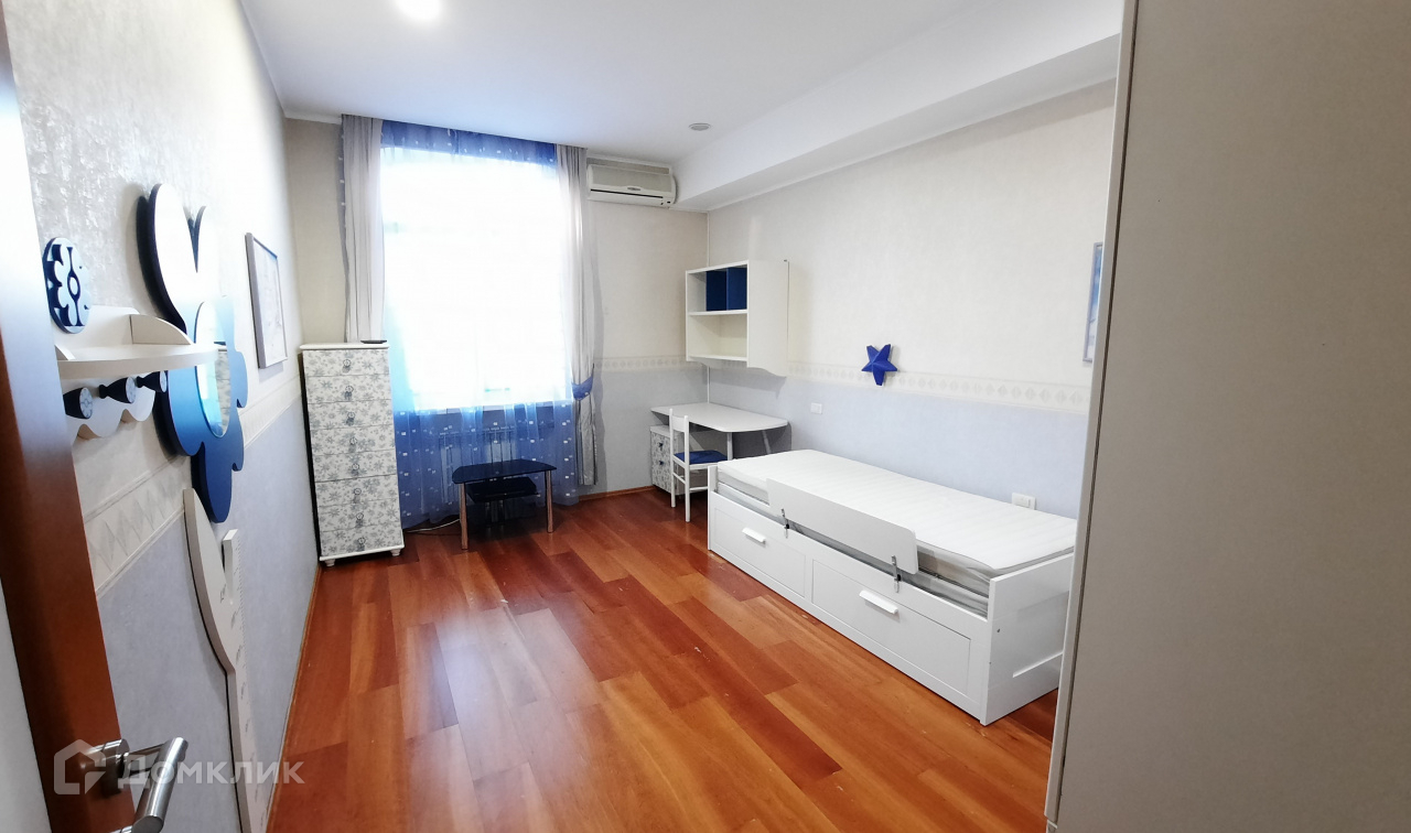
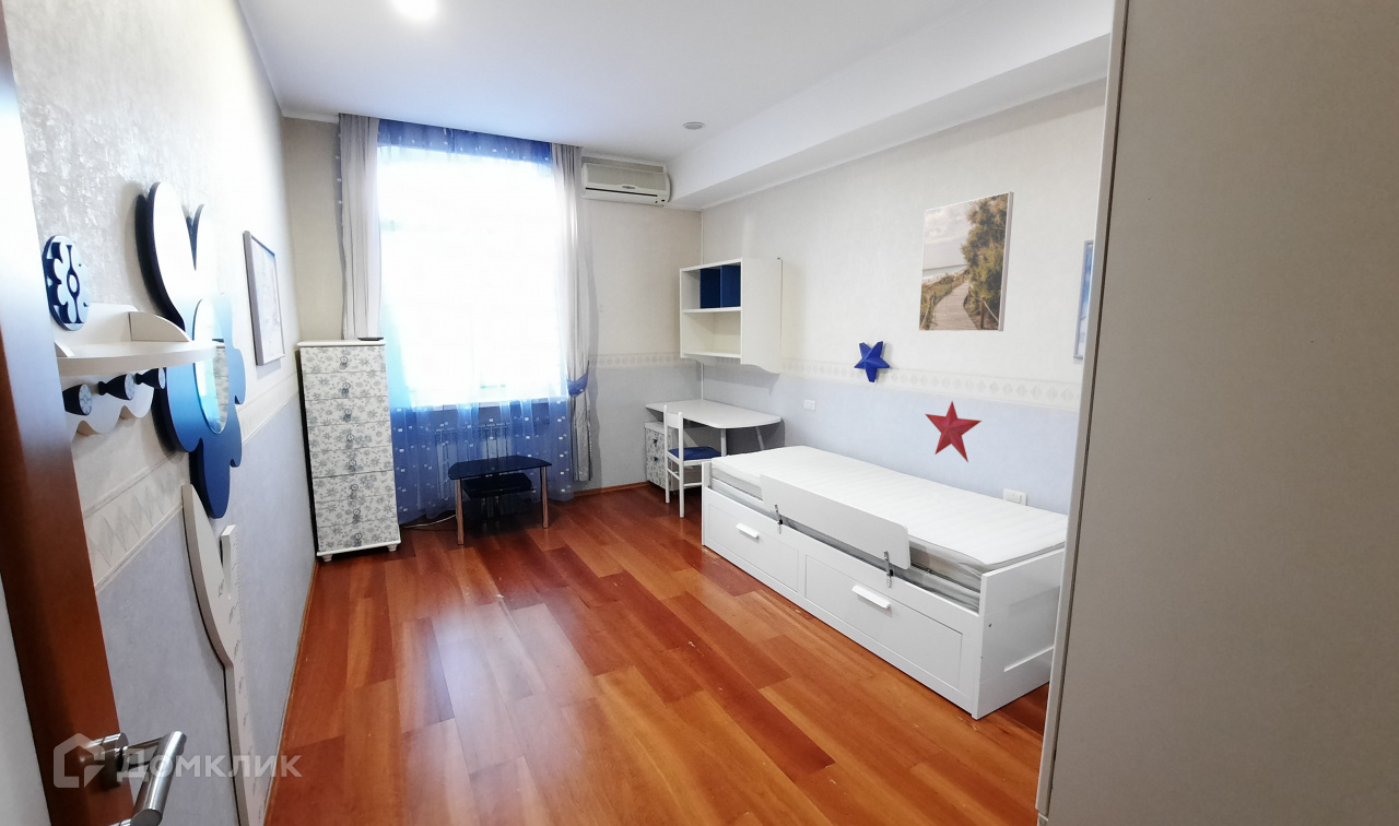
+ decorative star [925,400,983,463]
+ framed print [917,191,1014,332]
